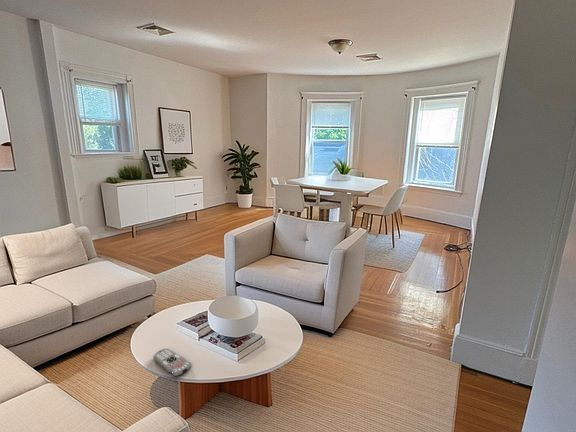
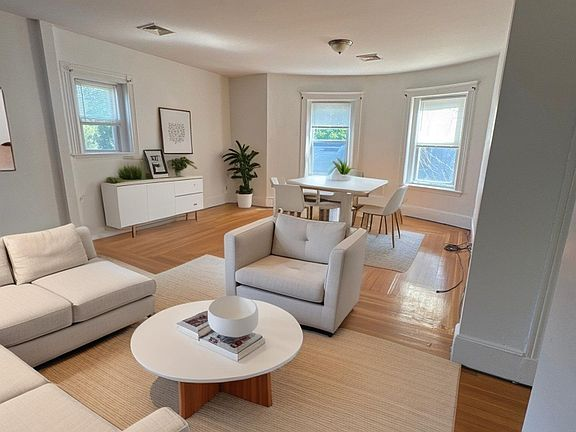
- remote control [152,348,193,378]
